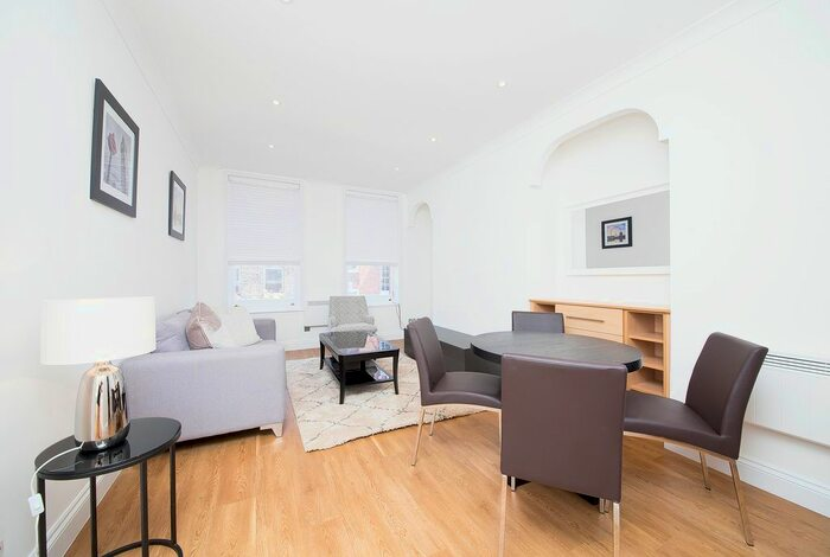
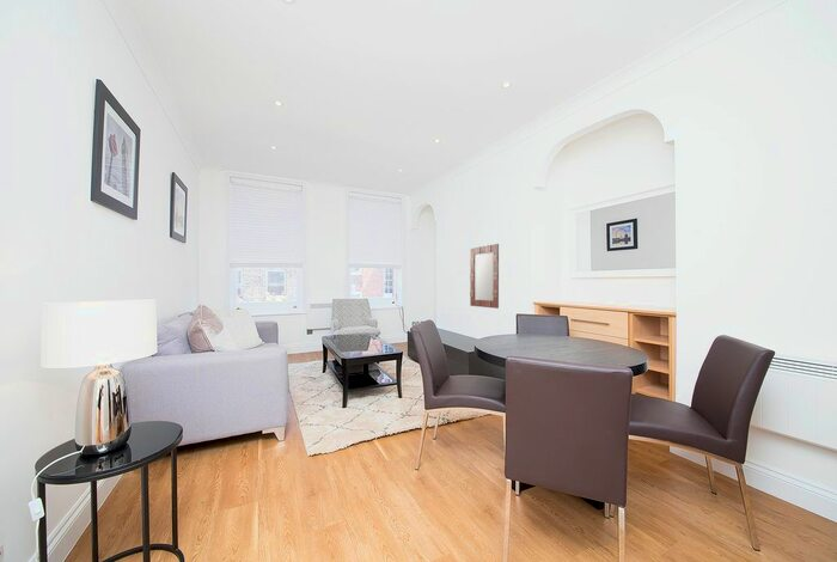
+ home mirror [469,243,500,310]
